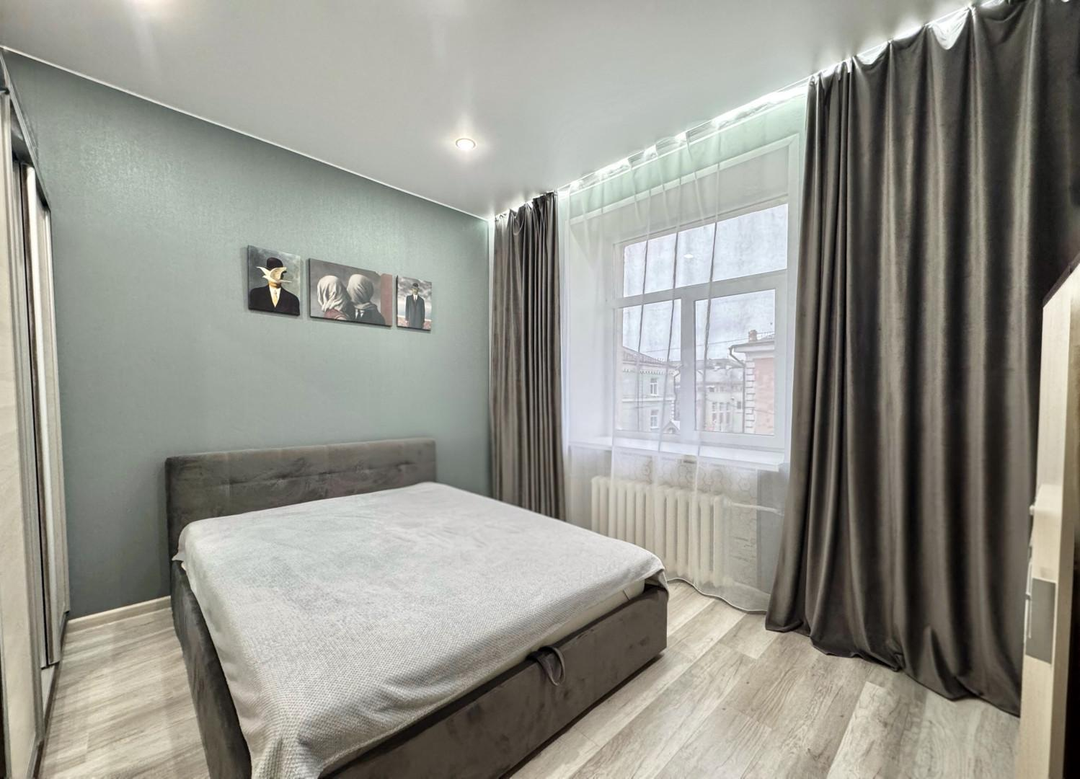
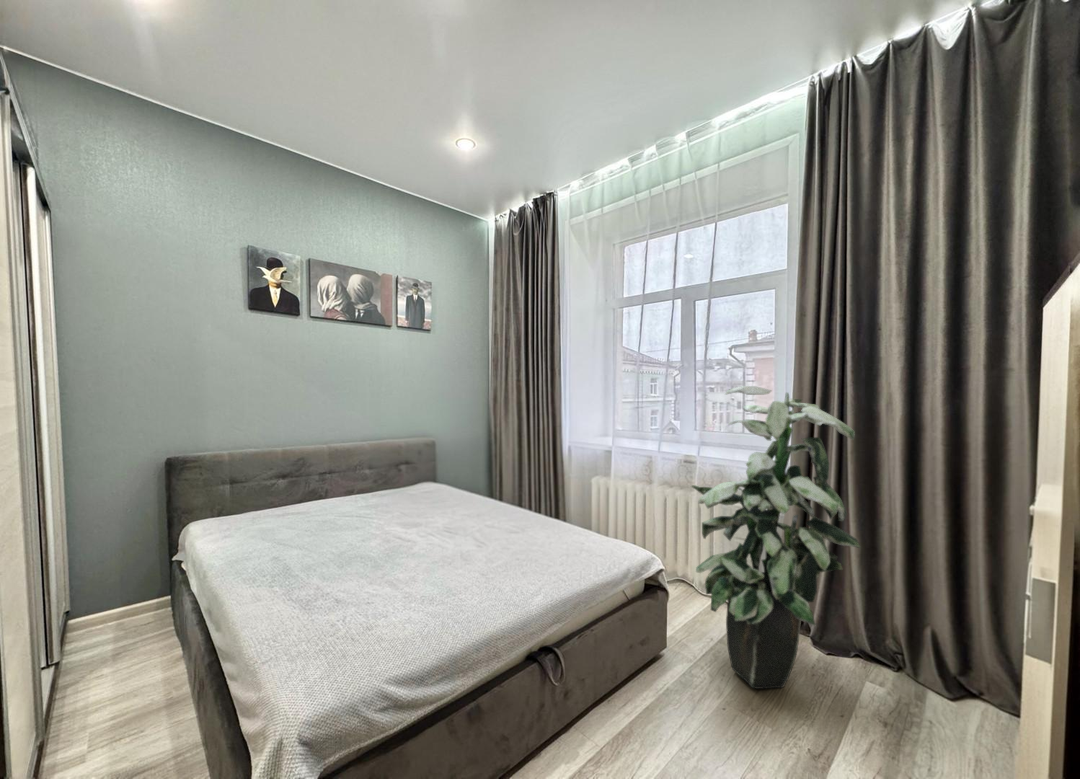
+ indoor plant [690,385,862,690]
